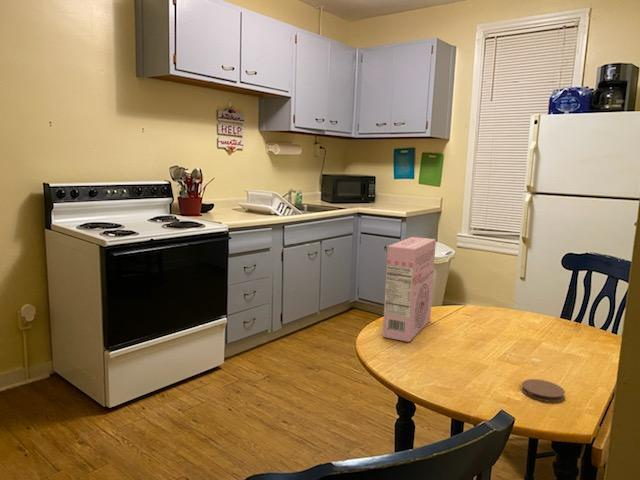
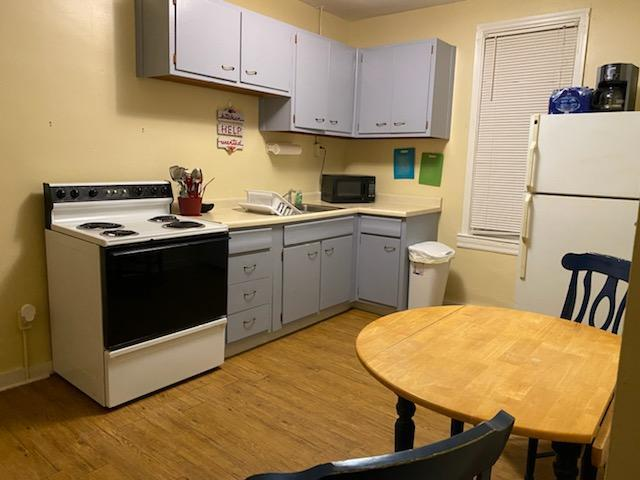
- cereal box [381,236,437,343]
- coaster [520,378,566,403]
